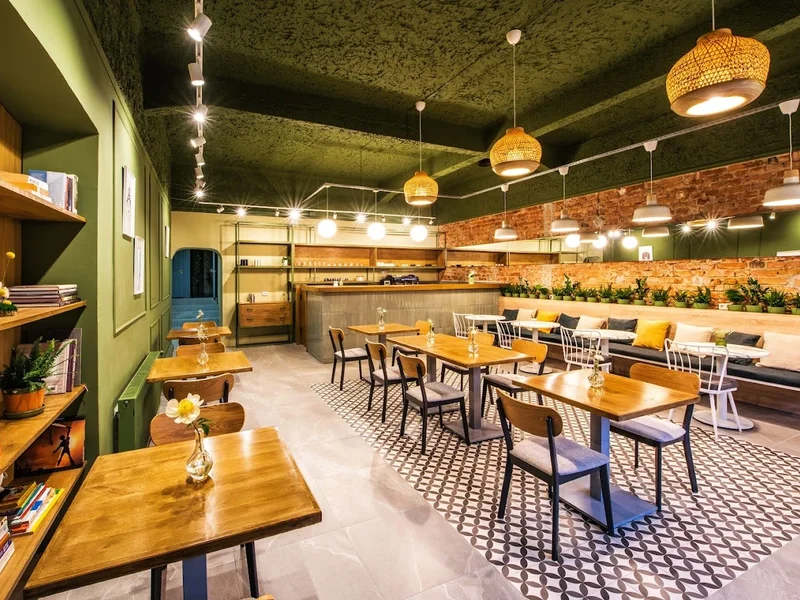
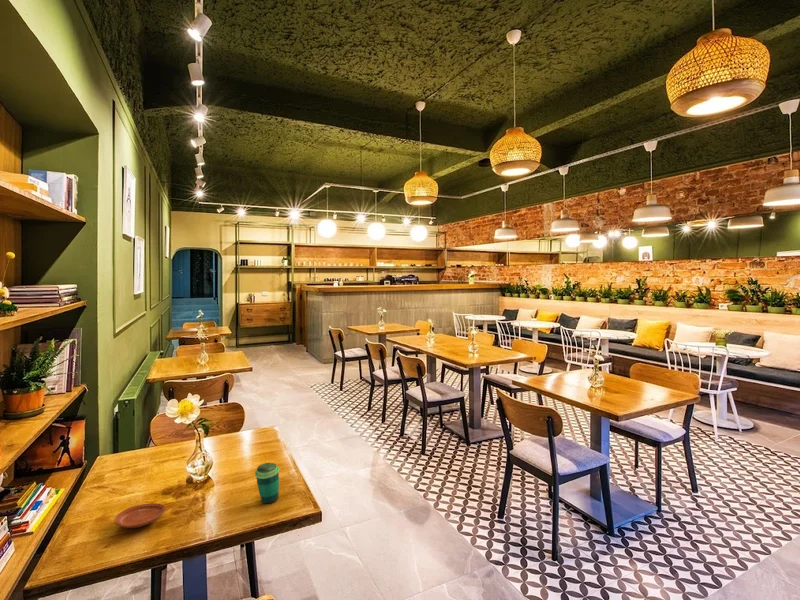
+ plate [113,502,166,529]
+ cup [254,462,280,504]
